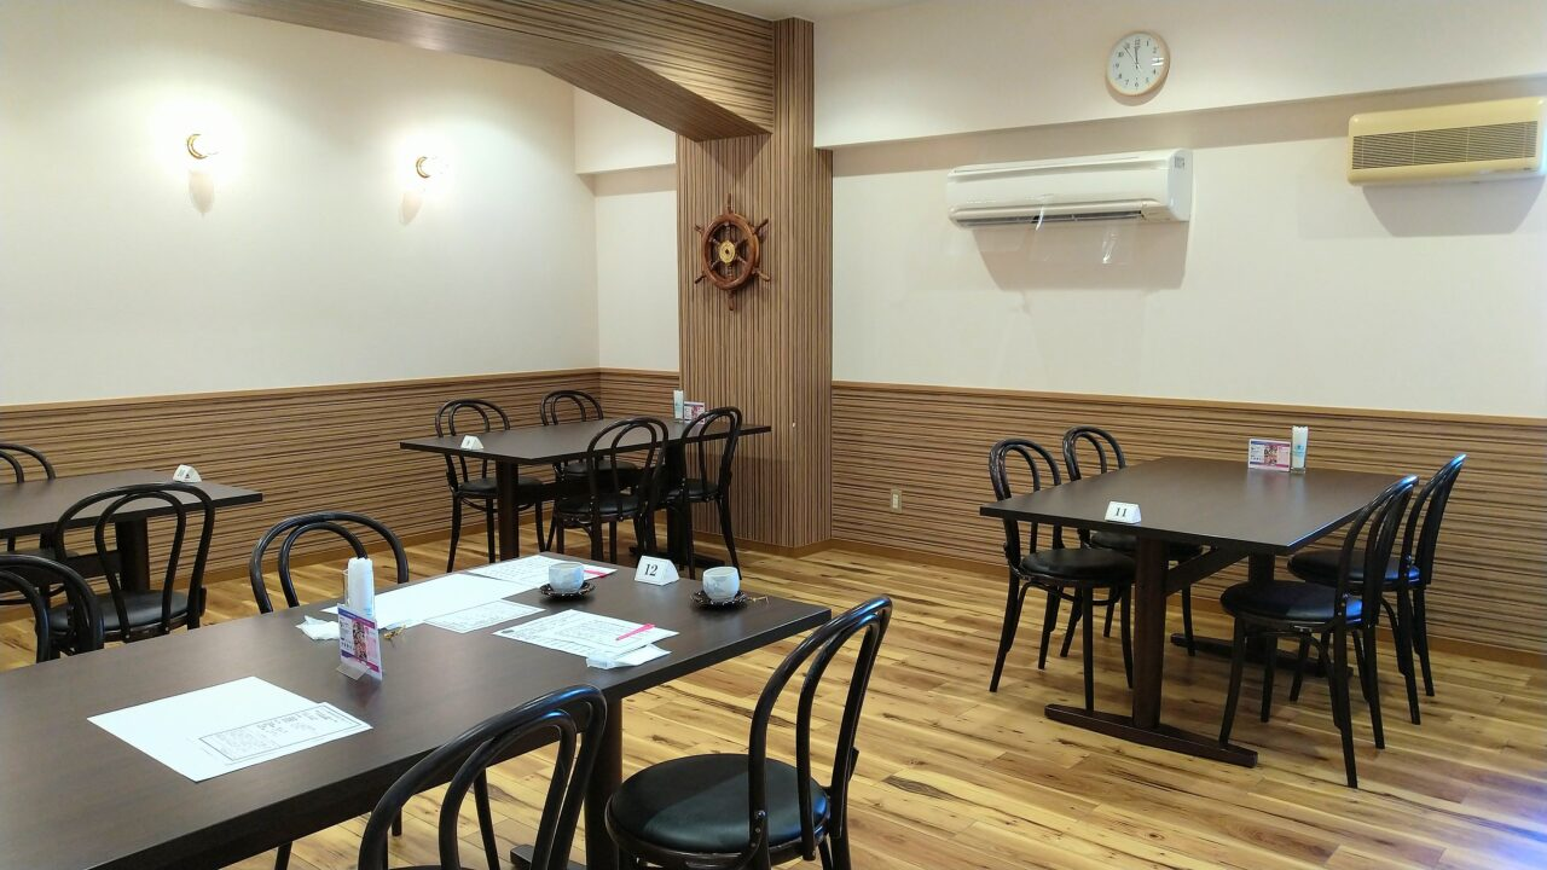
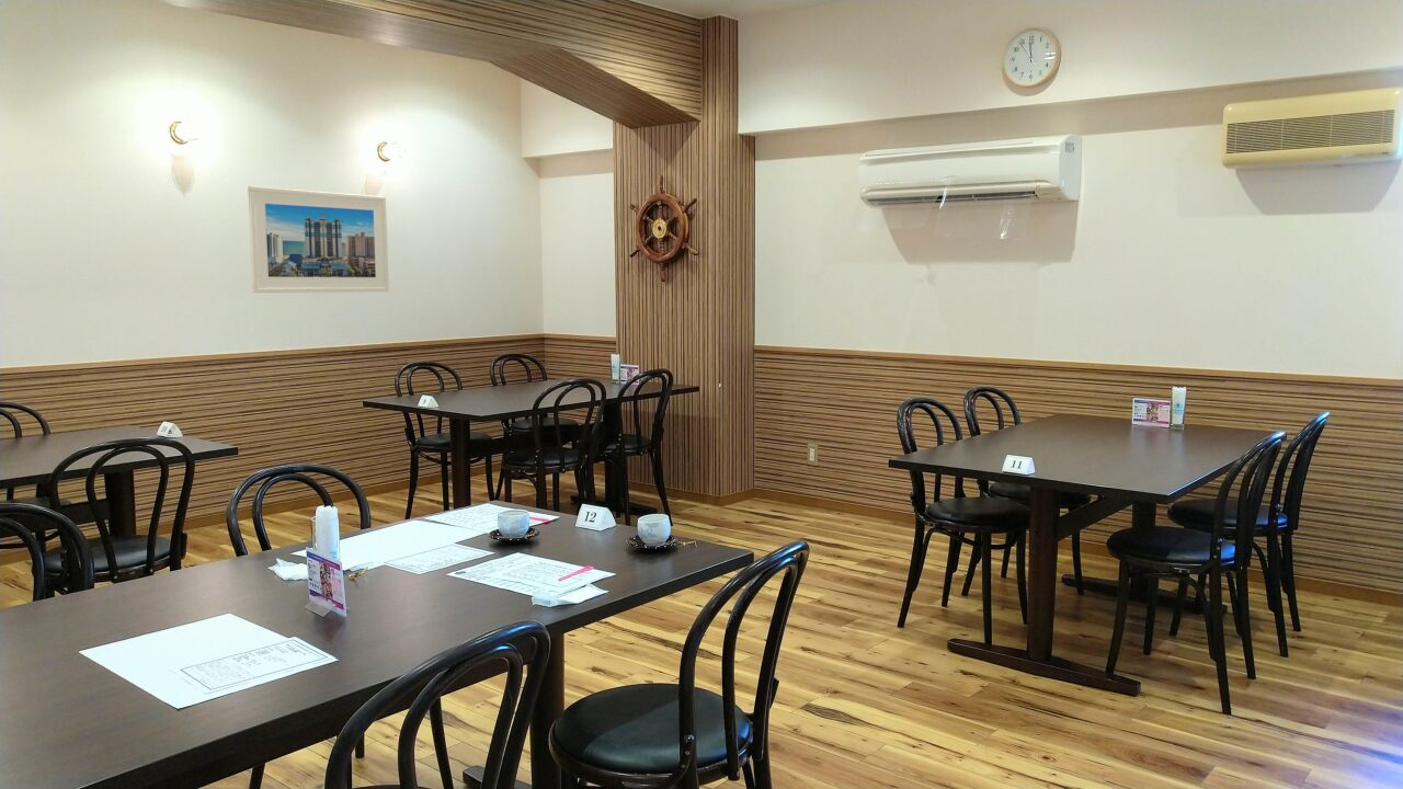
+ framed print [247,185,390,294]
